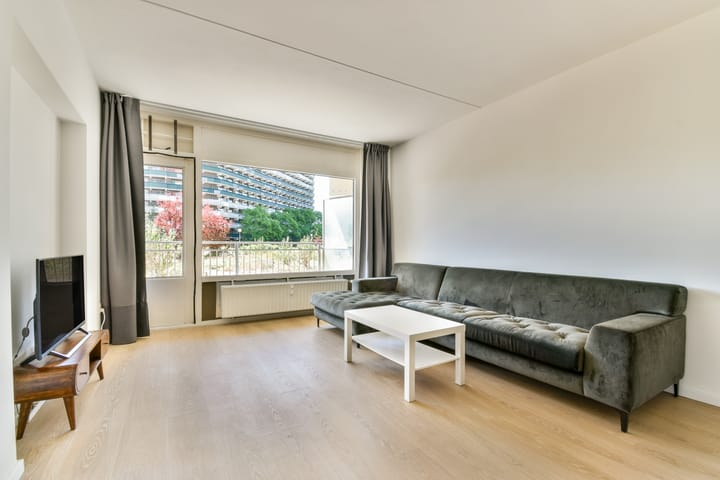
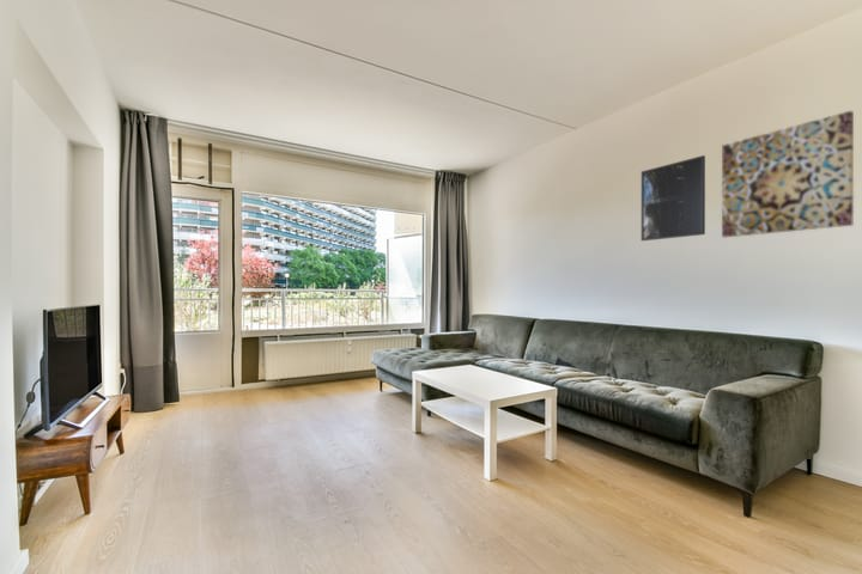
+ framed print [641,154,706,242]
+ wall art [721,110,855,238]
